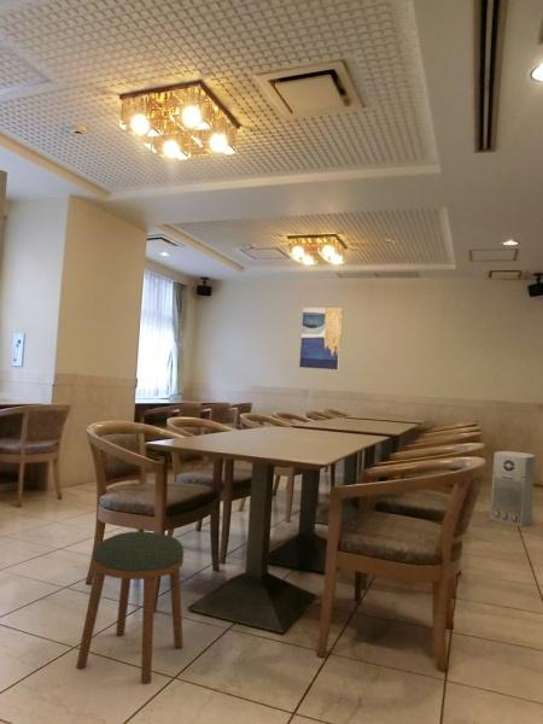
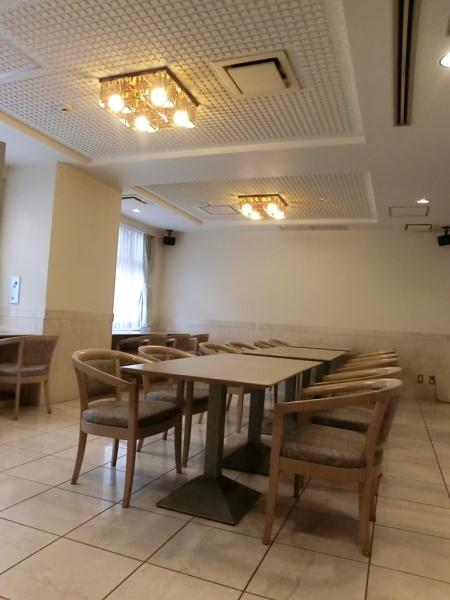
- stool [75,531,185,685]
- air purifier [489,450,536,527]
- wall art [298,306,344,370]
